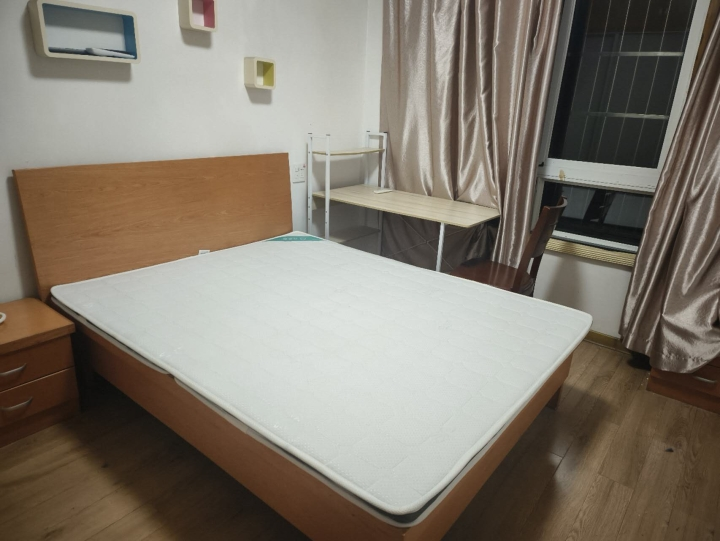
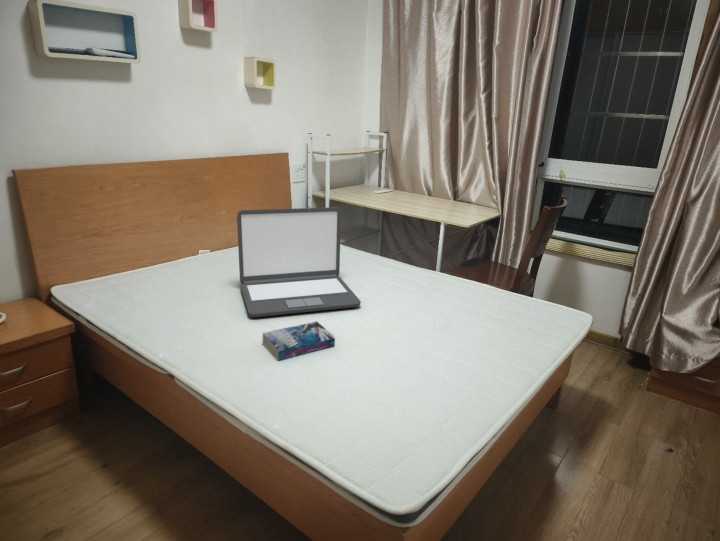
+ laptop [236,206,362,318]
+ book [261,320,336,362]
